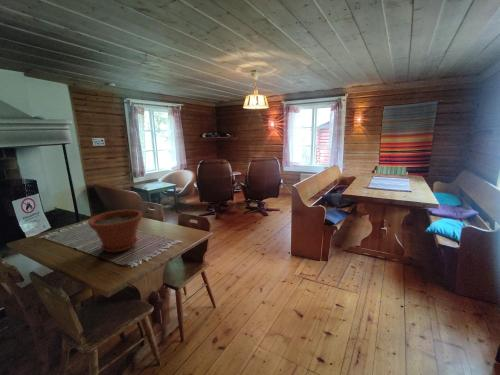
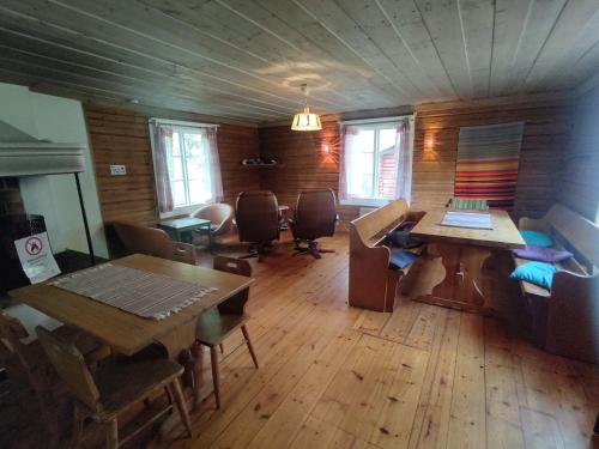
- plant pot [87,209,144,253]
